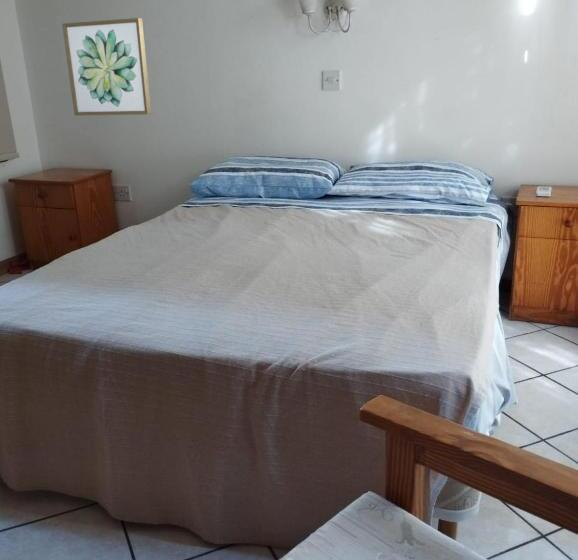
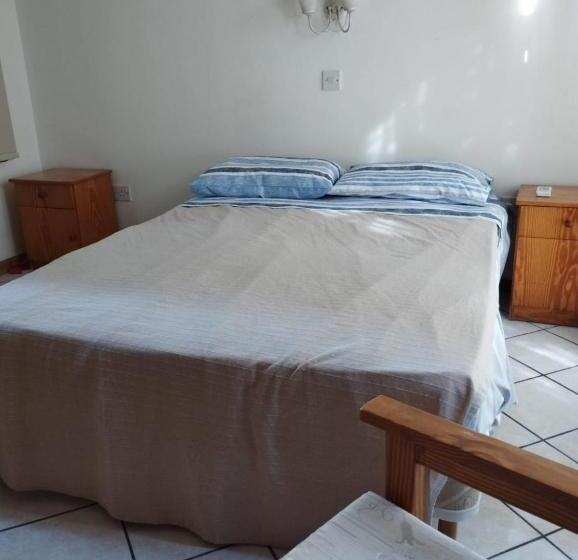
- wall art [61,17,152,116]
